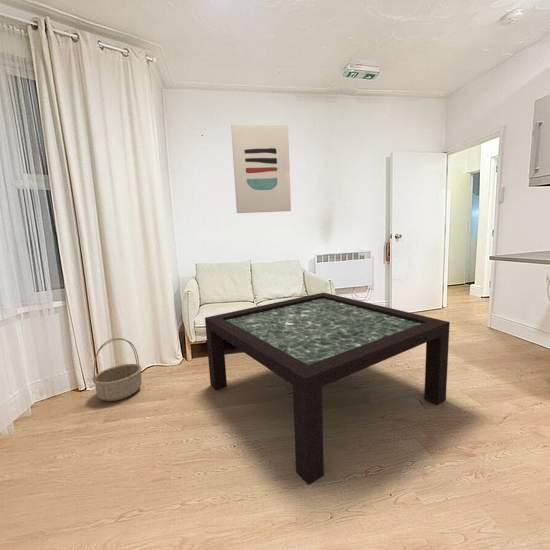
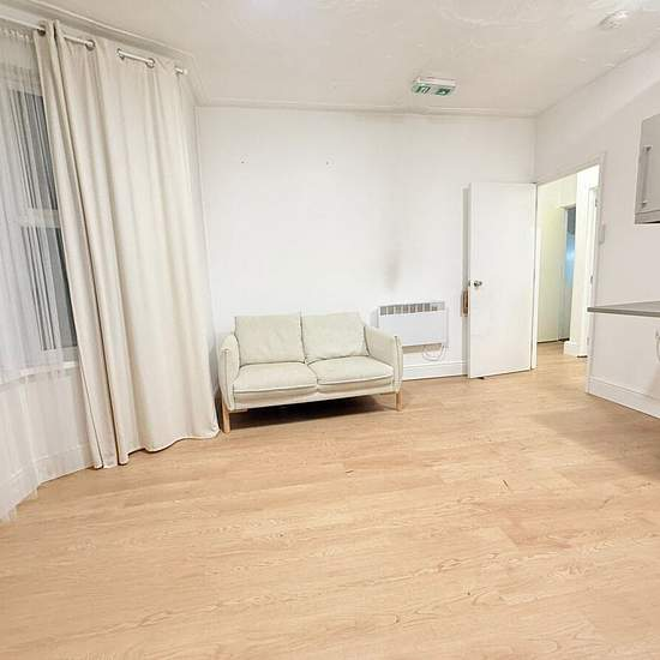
- basket [92,337,143,402]
- wall art [230,124,292,214]
- coffee table [204,292,451,486]
